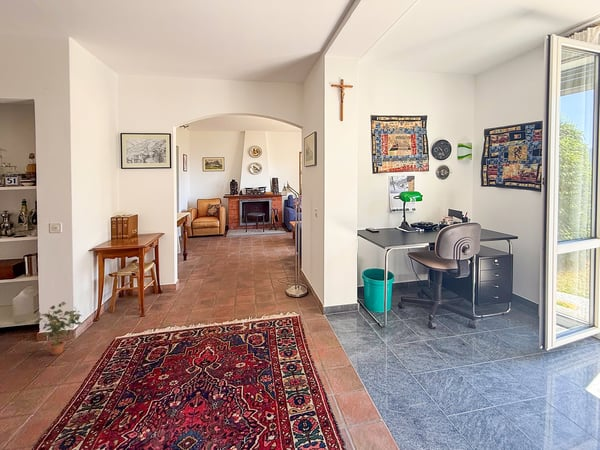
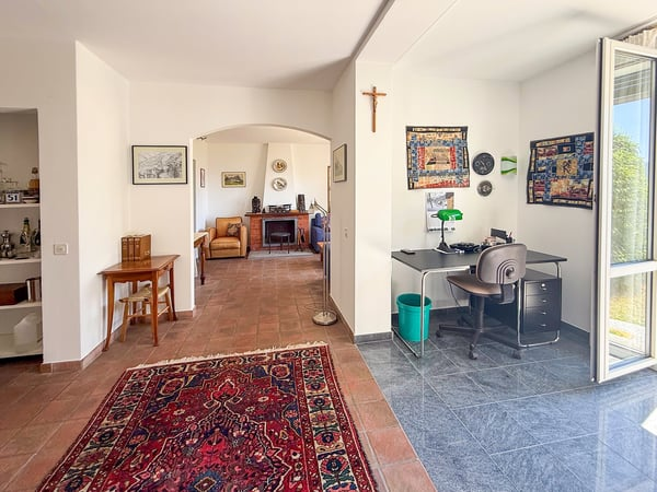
- potted plant [33,301,83,356]
